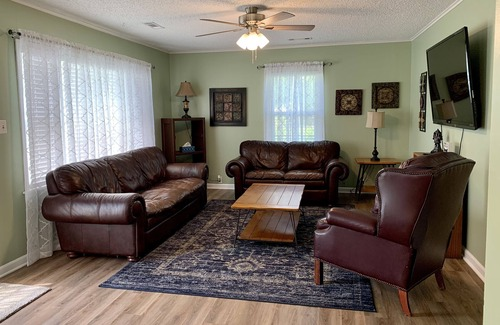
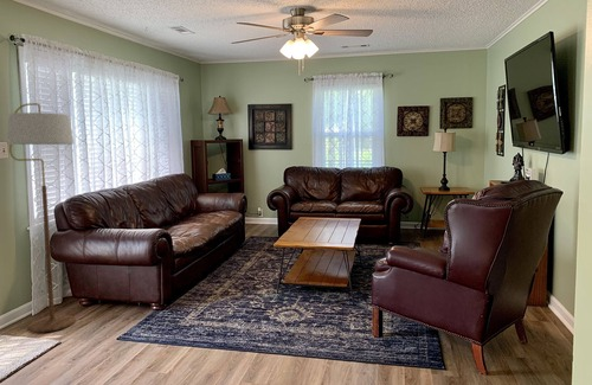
+ floor lamp [6,102,77,333]
